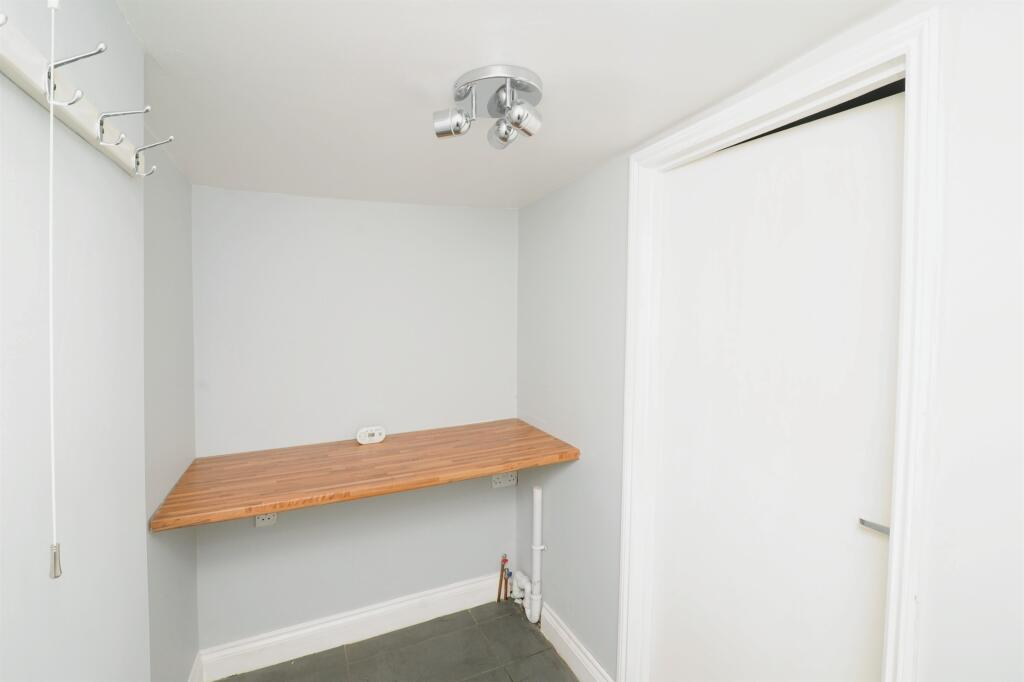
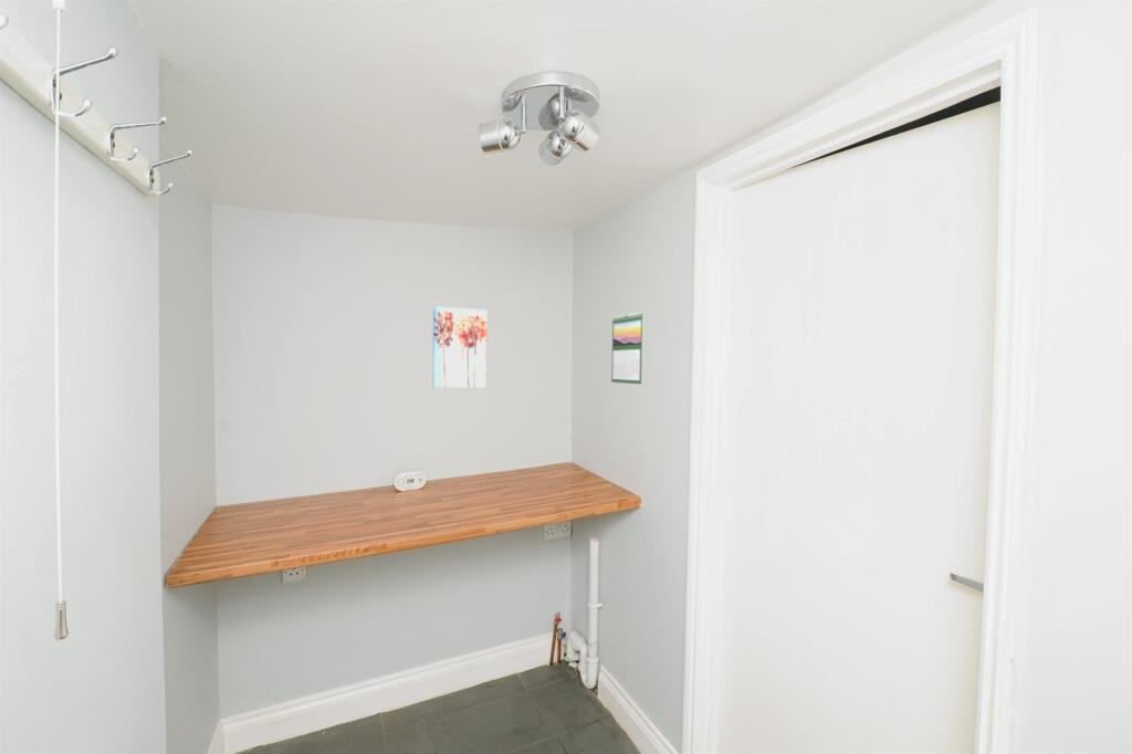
+ wall art [431,305,489,389]
+ calendar [610,311,646,386]
